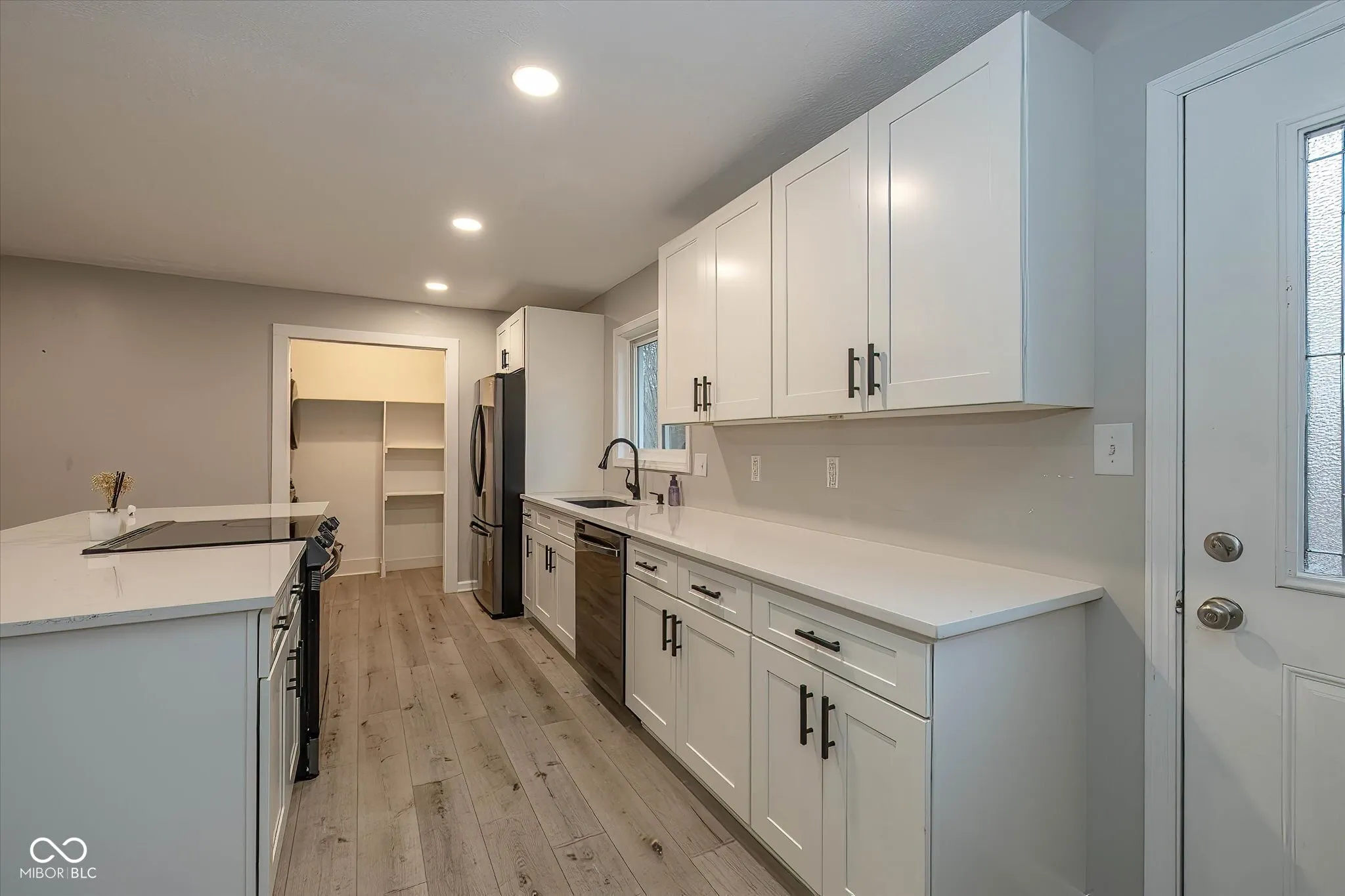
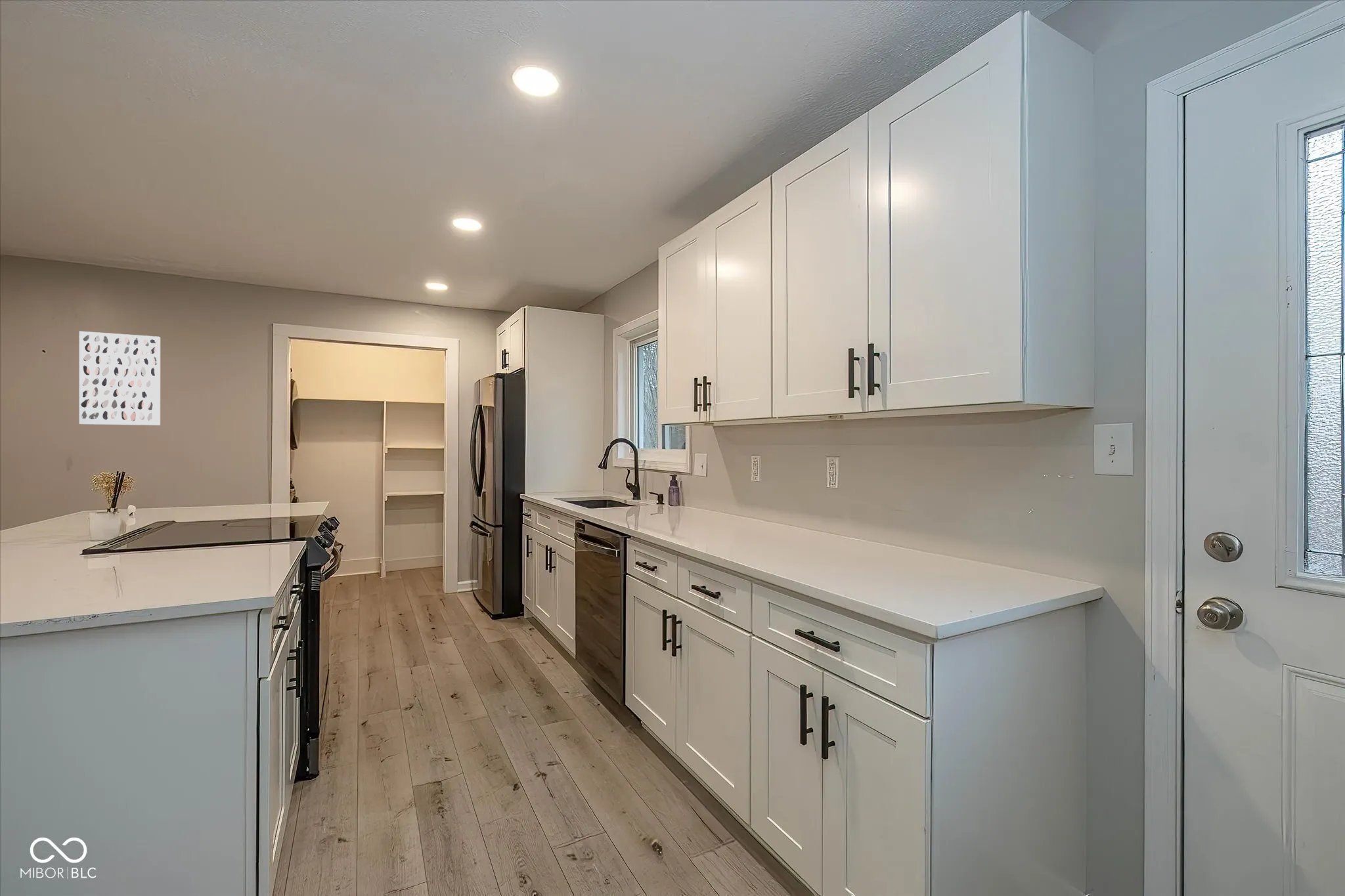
+ wall art [79,331,161,426]
